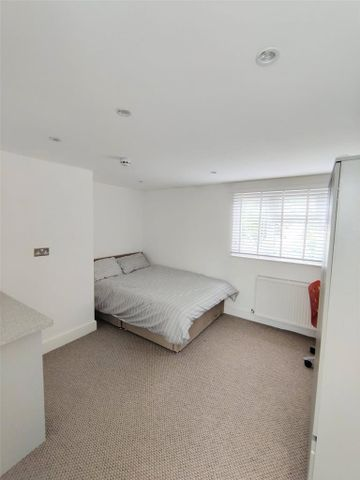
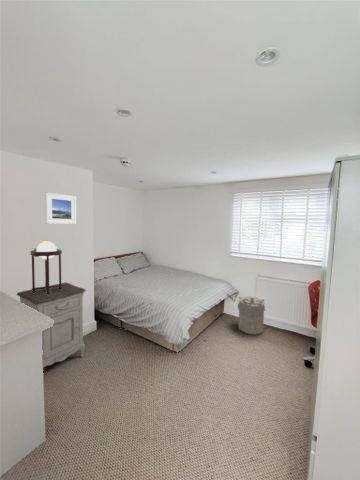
+ laundry hamper [237,295,266,335]
+ nightstand [15,281,87,369]
+ table lamp [30,239,63,295]
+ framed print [44,192,77,225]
